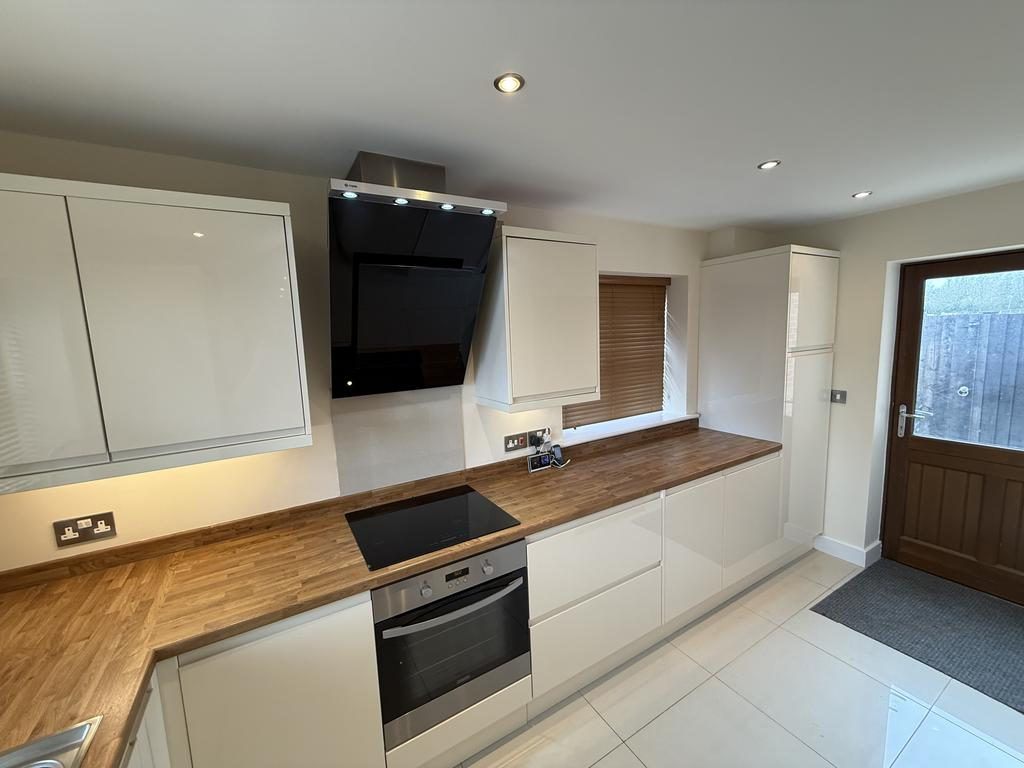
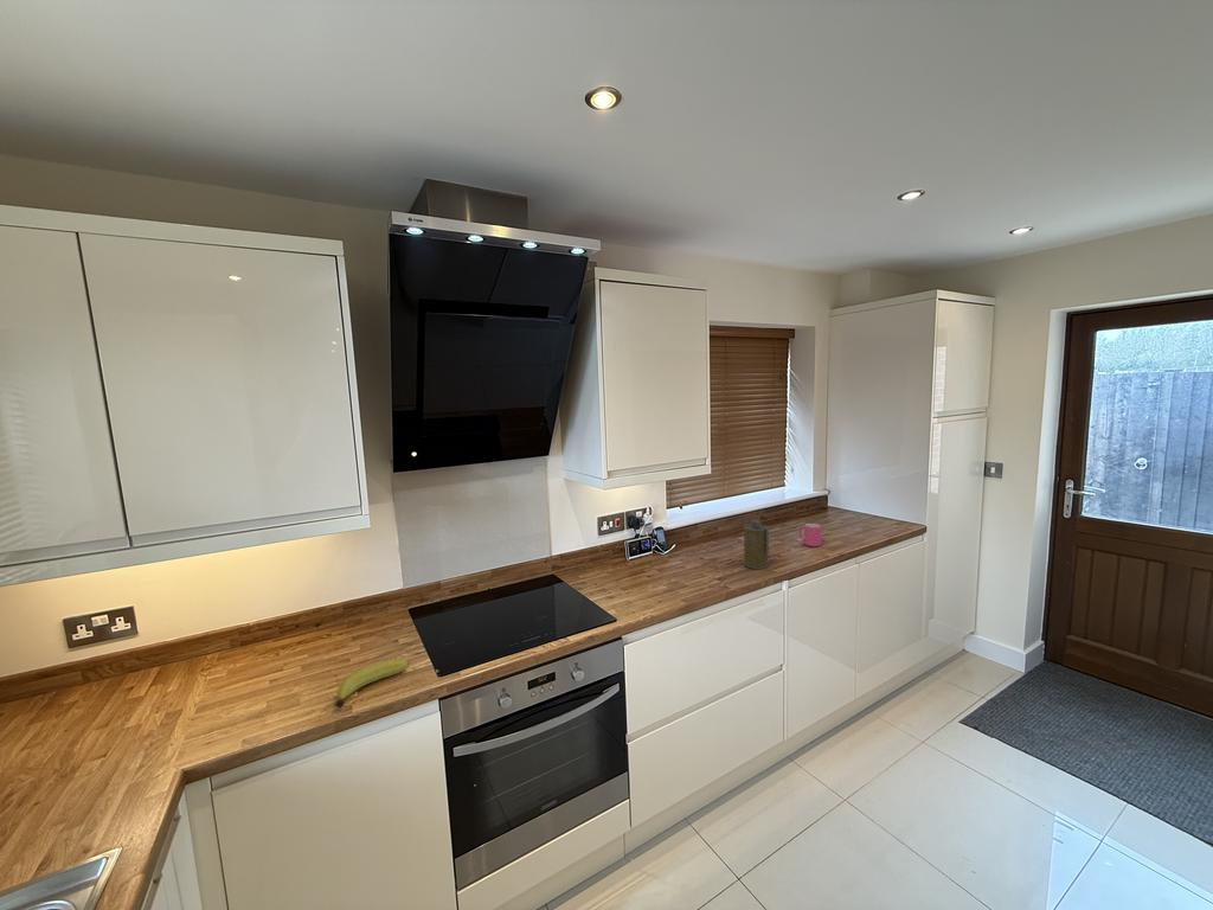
+ canister [743,519,770,570]
+ fruit [335,658,410,709]
+ mug [798,523,822,547]
